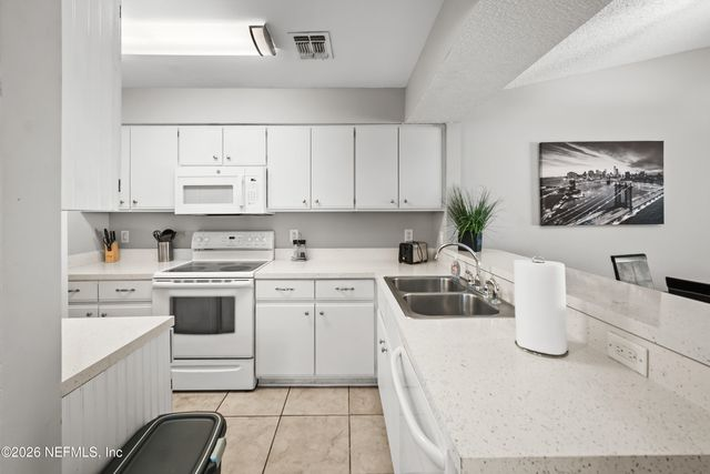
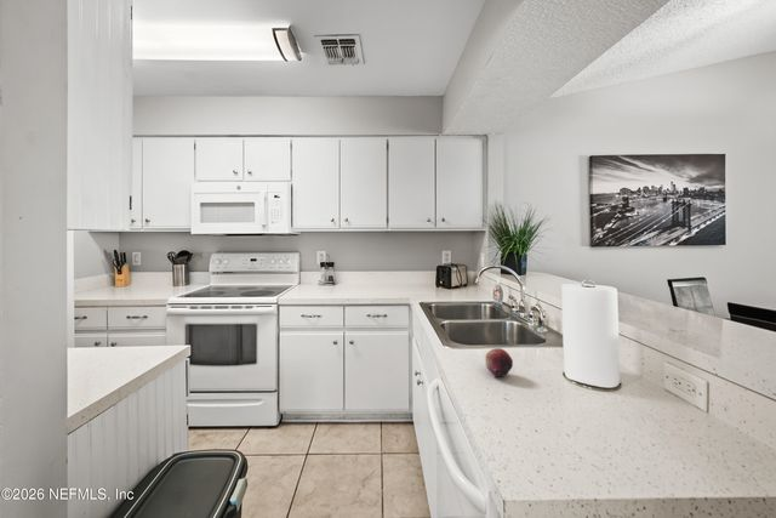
+ fruit [484,347,514,378]
